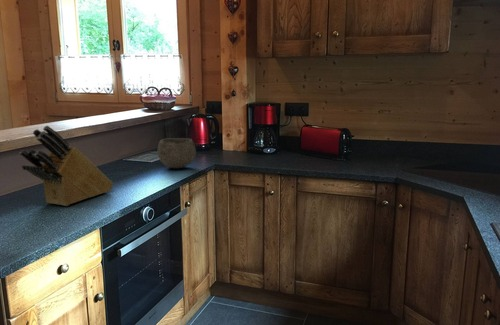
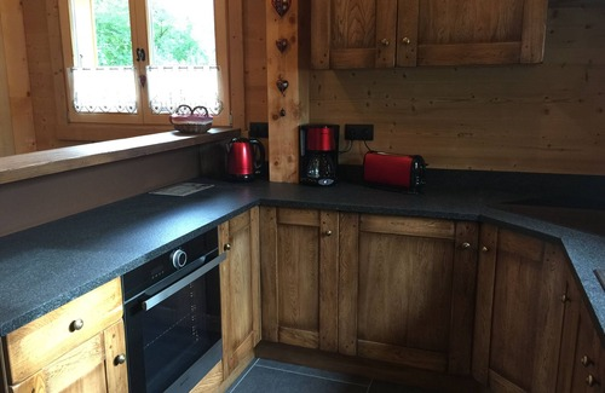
- bowl [157,137,197,169]
- knife block [18,125,115,207]
